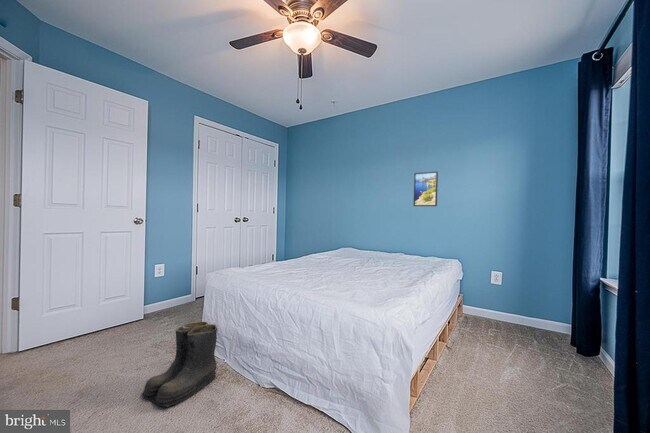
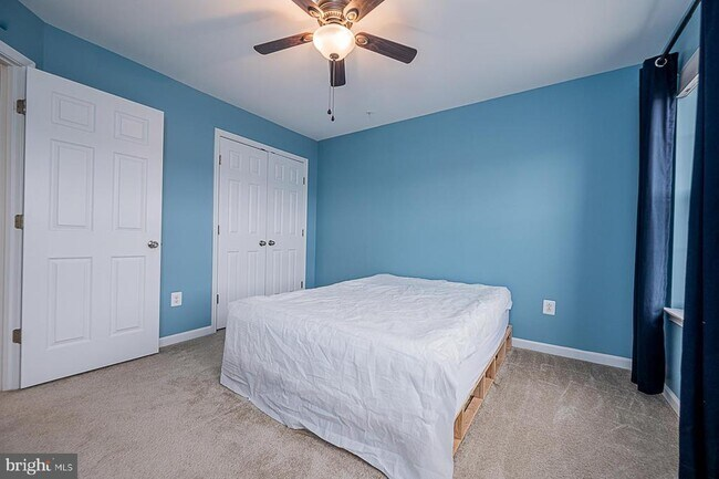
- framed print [412,170,439,207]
- boots [140,321,218,408]
